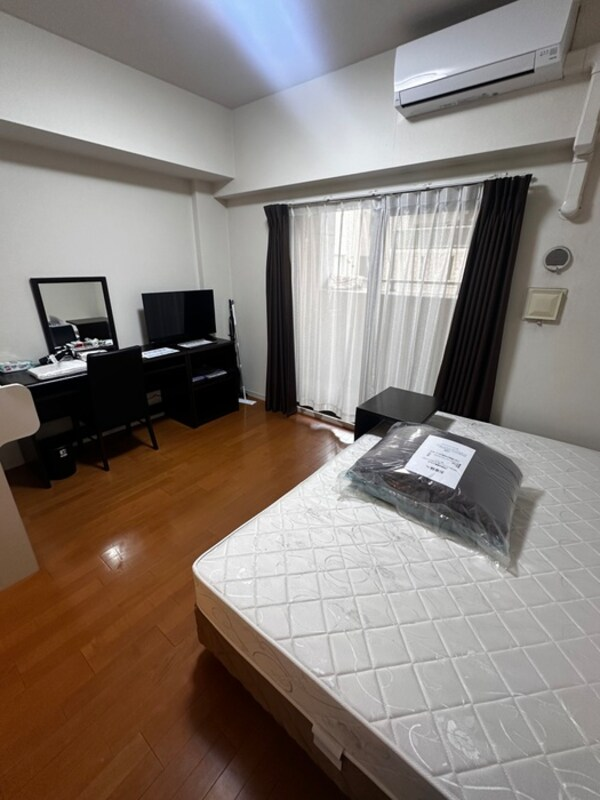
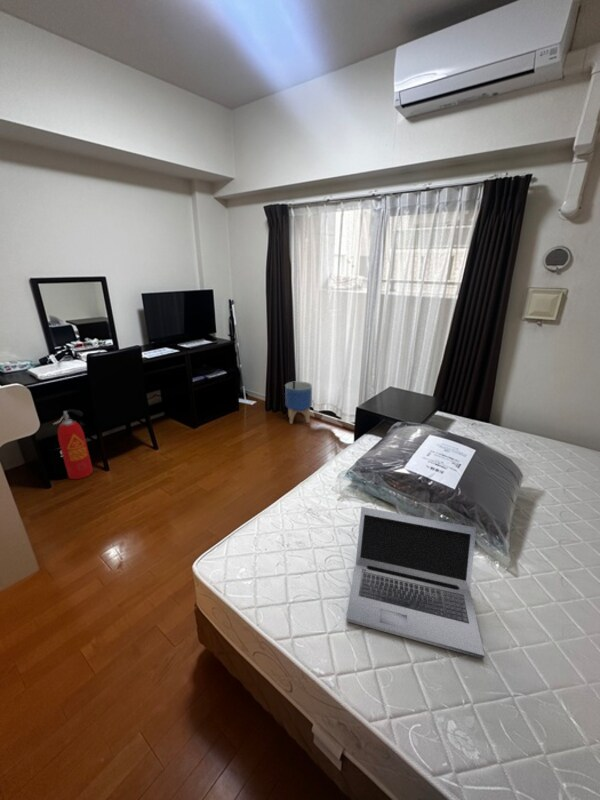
+ laptop [345,506,485,660]
+ fire extinguisher [53,408,94,480]
+ planter [284,380,313,425]
